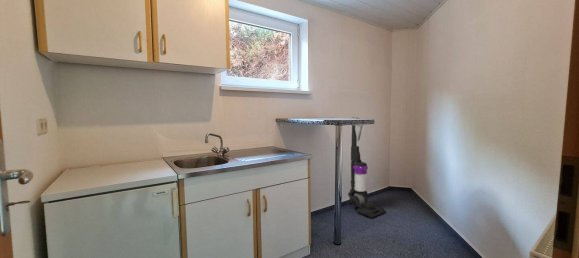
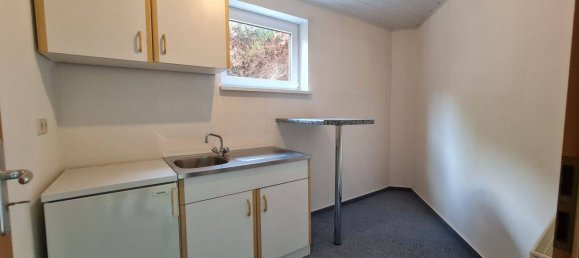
- vacuum cleaner [347,116,387,219]
